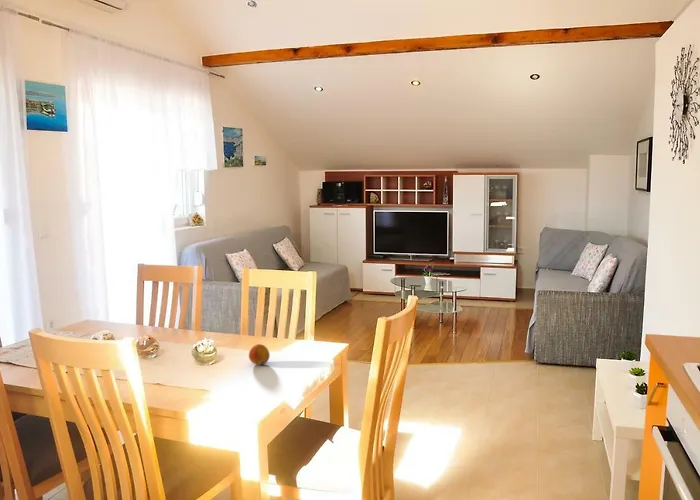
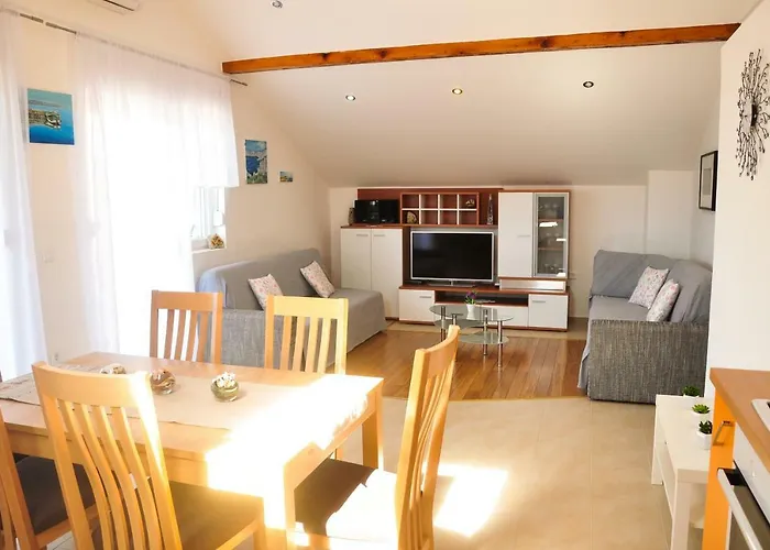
- fruit [248,343,271,366]
